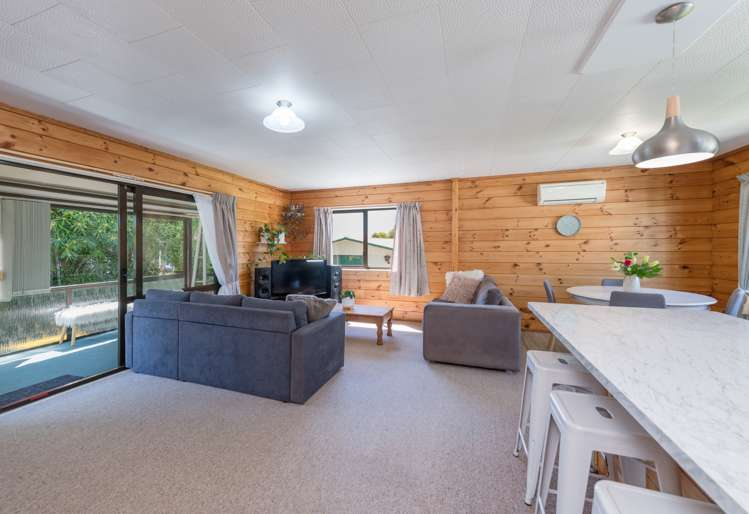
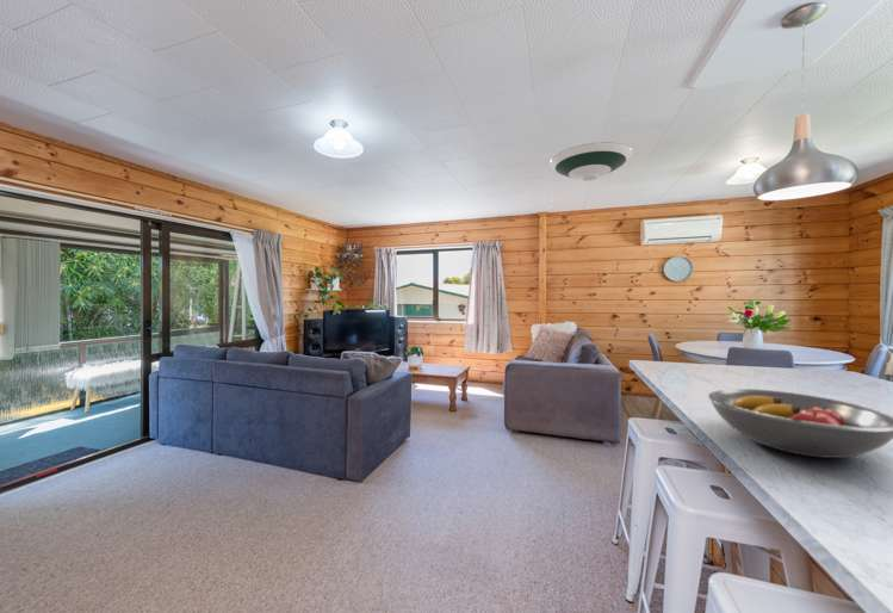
+ fruit bowl [707,388,893,459]
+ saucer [548,141,634,181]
